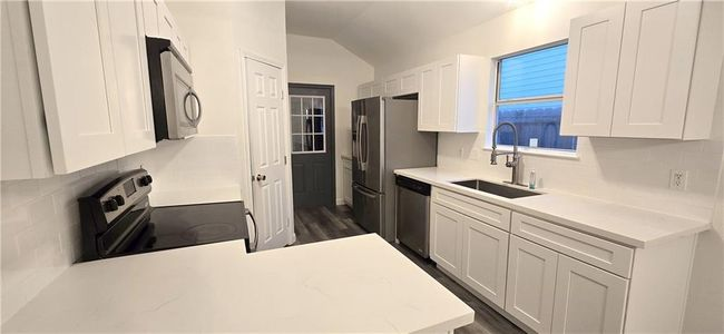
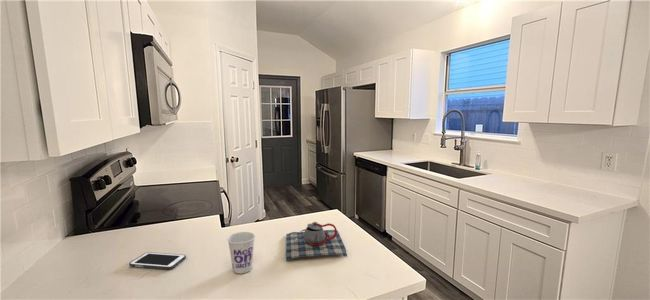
+ cell phone [128,251,187,270]
+ teapot [285,221,348,261]
+ cup [226,231,256,275]
